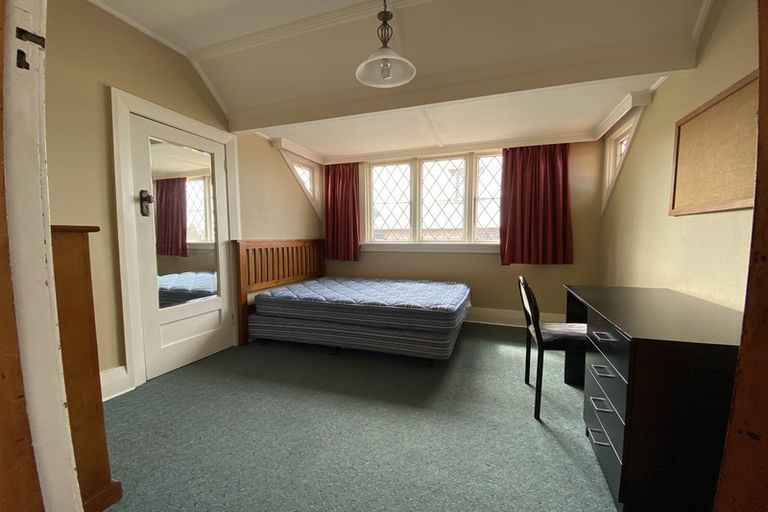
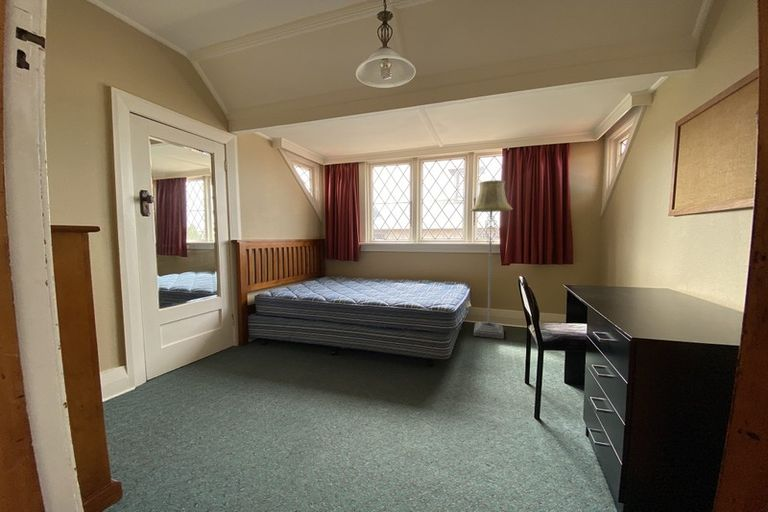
+ floor lamp [470,179,514,340]
